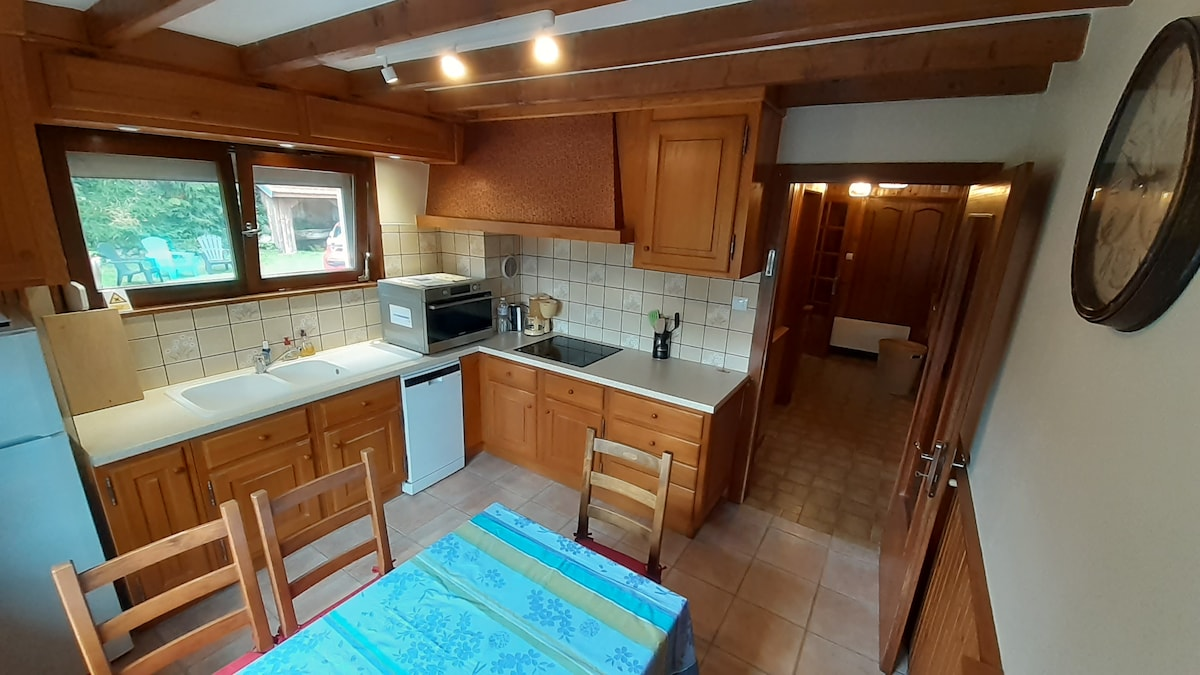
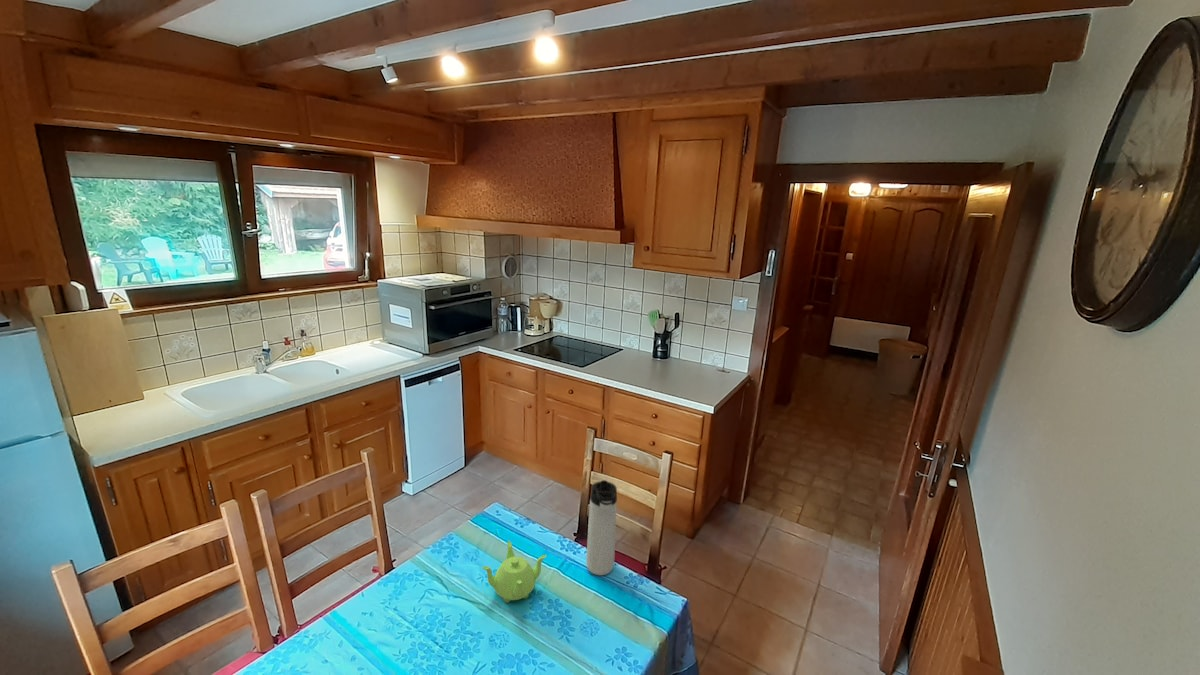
+ thermos bottle [585,479,618,576]
+ teapot [481,540,547,604]
